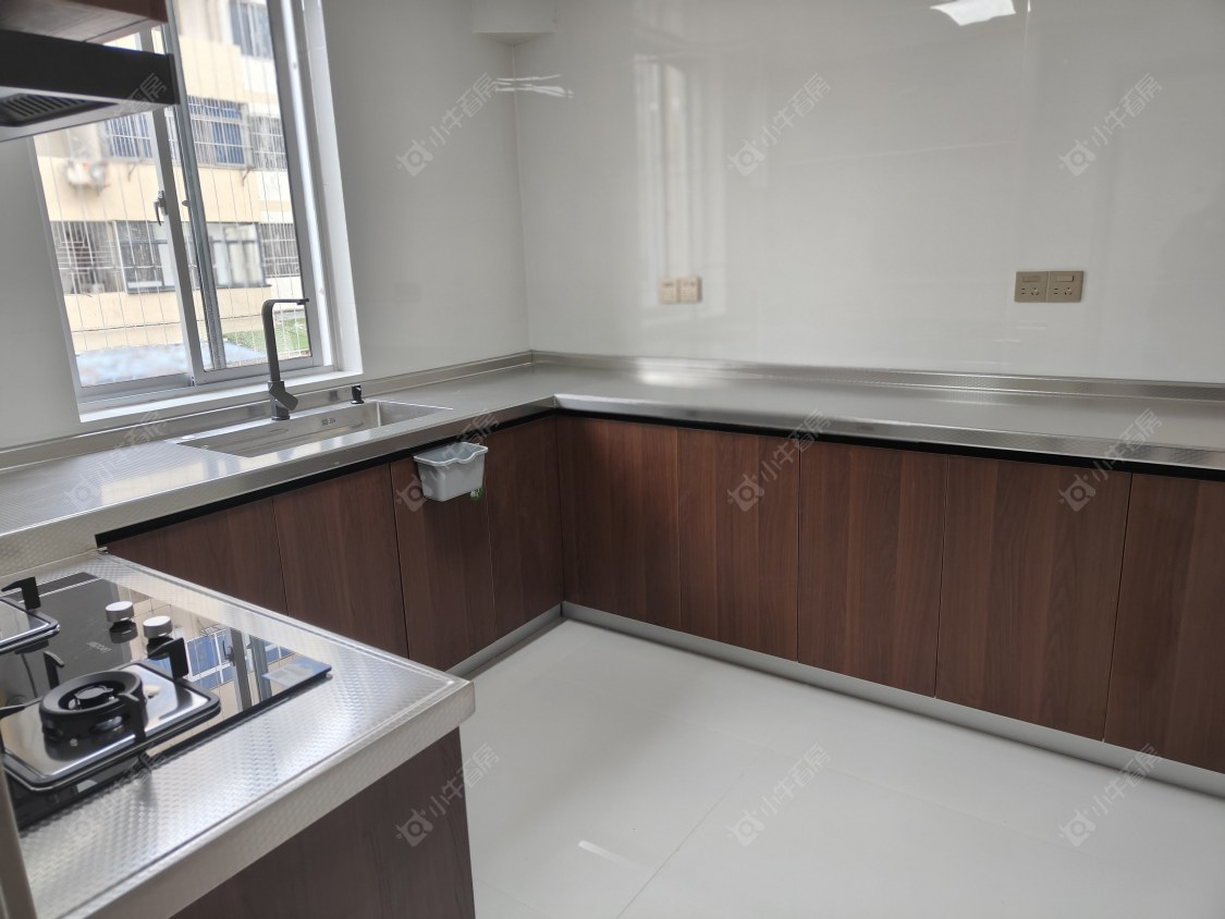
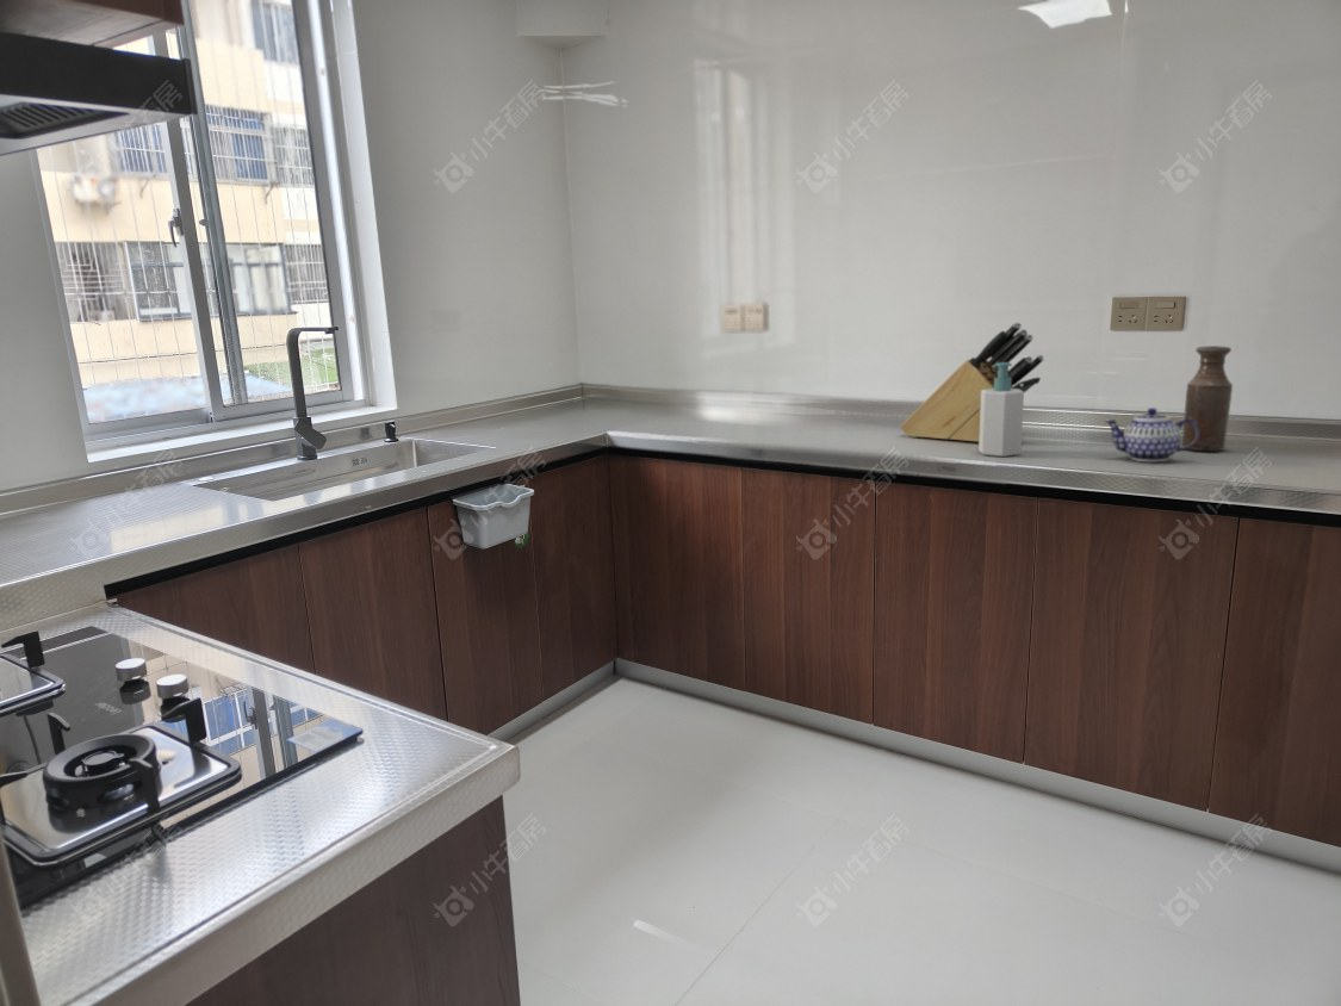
+ soap bottle [977,362,1025,458]
+ bottle [1181,344,1234,452]
+ teapot [1104,406,1200,462]
+ knife block [899,321,1045,442]
